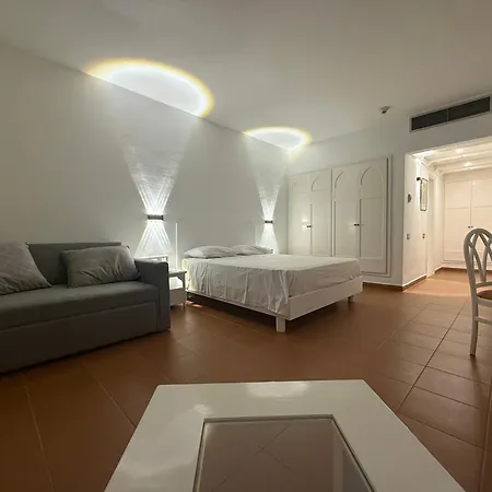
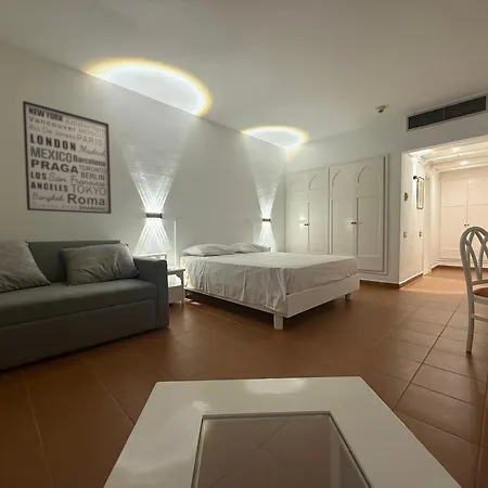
+ wall art [22,100,113,215]
